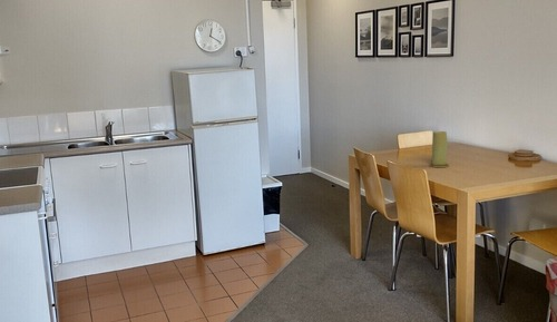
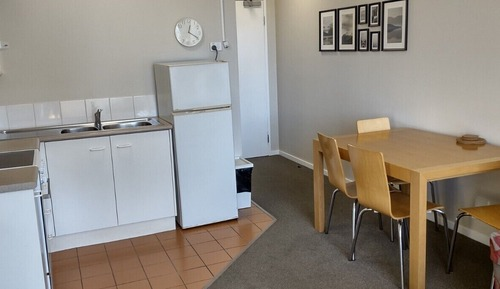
- candle [429,130,451,168]
